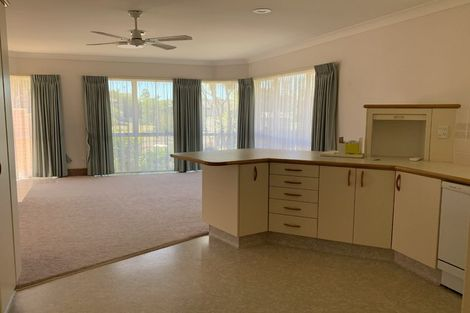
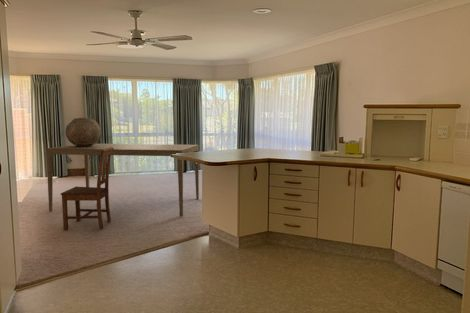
+ vessel [65,117,102,147]
+ dining table [45,143,200,217]
+ chair [60,147,114,231]
